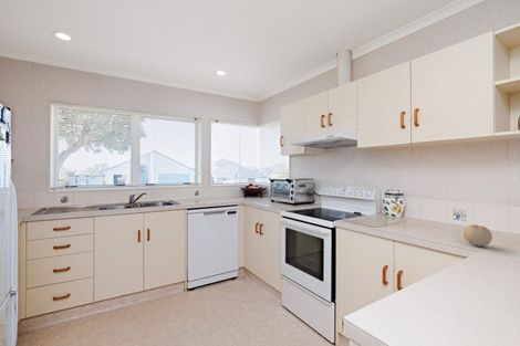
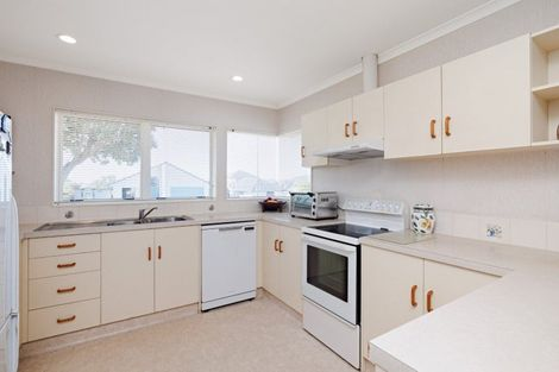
- fruit [462,224,493,248]
